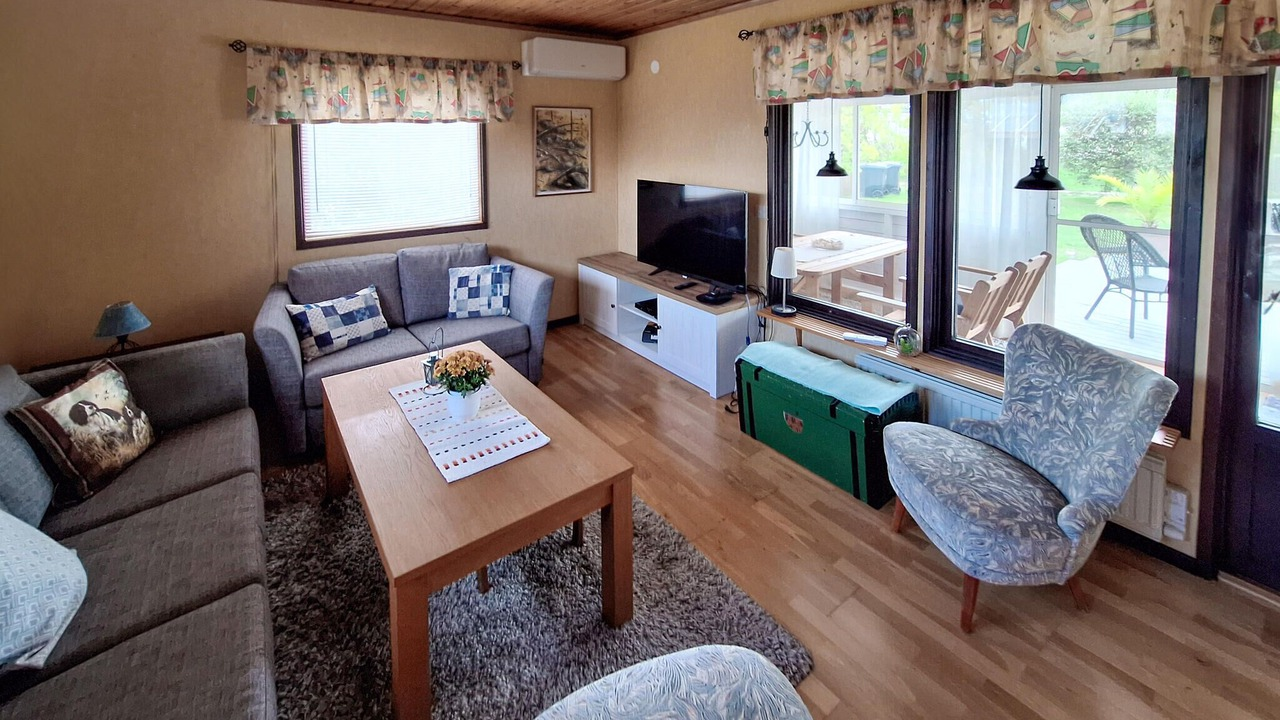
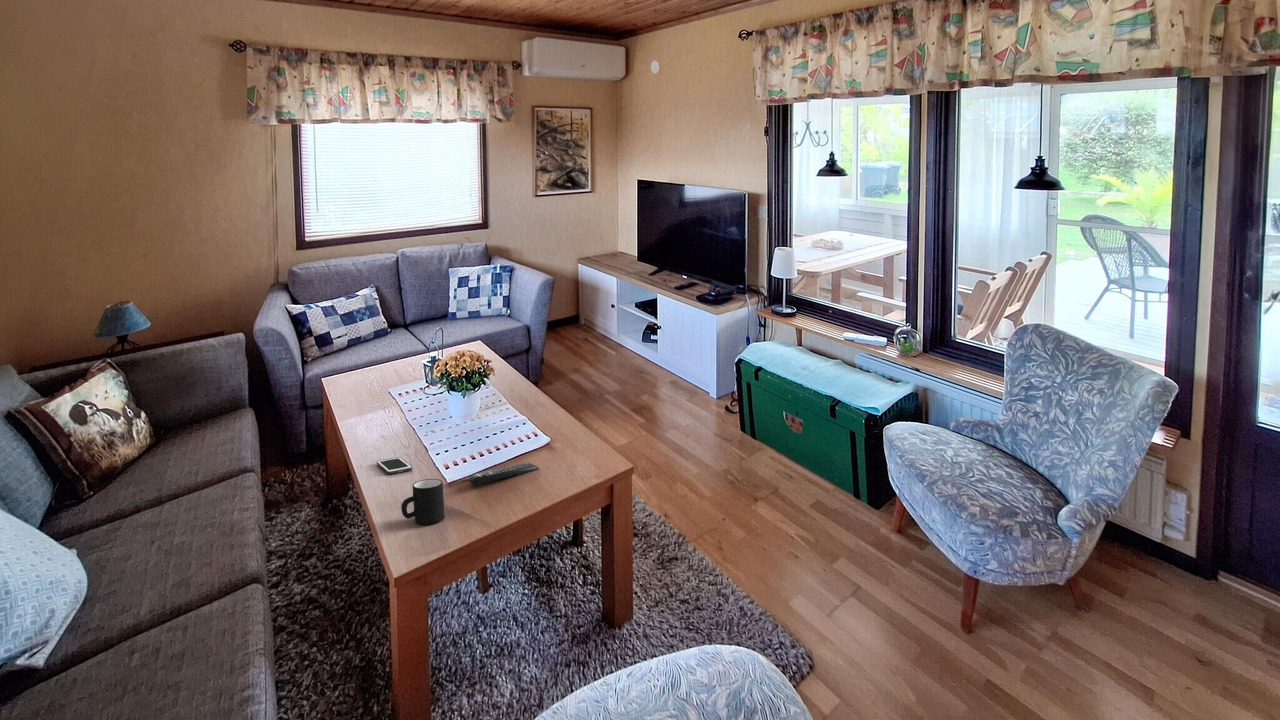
+ cell phone [376,456,413,475]
+ mug [400,478,446,525]
+ remote control [469,461,540,486]
